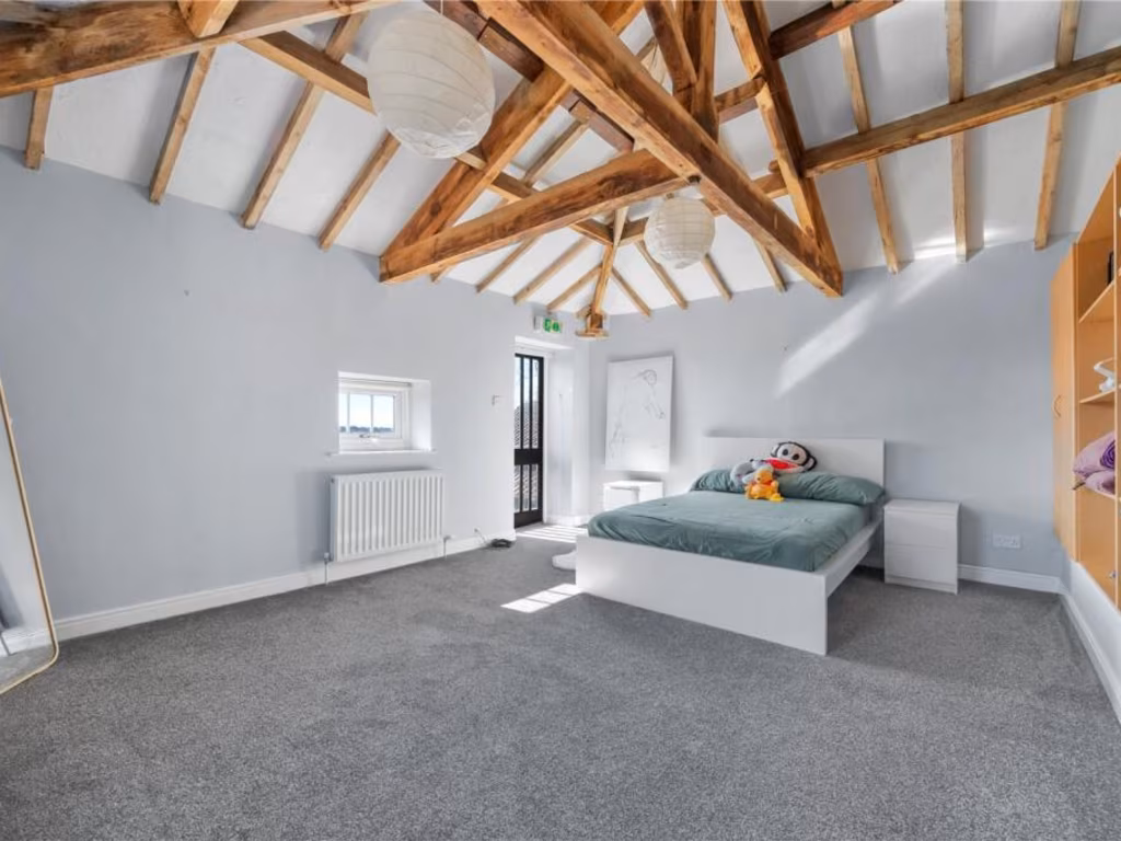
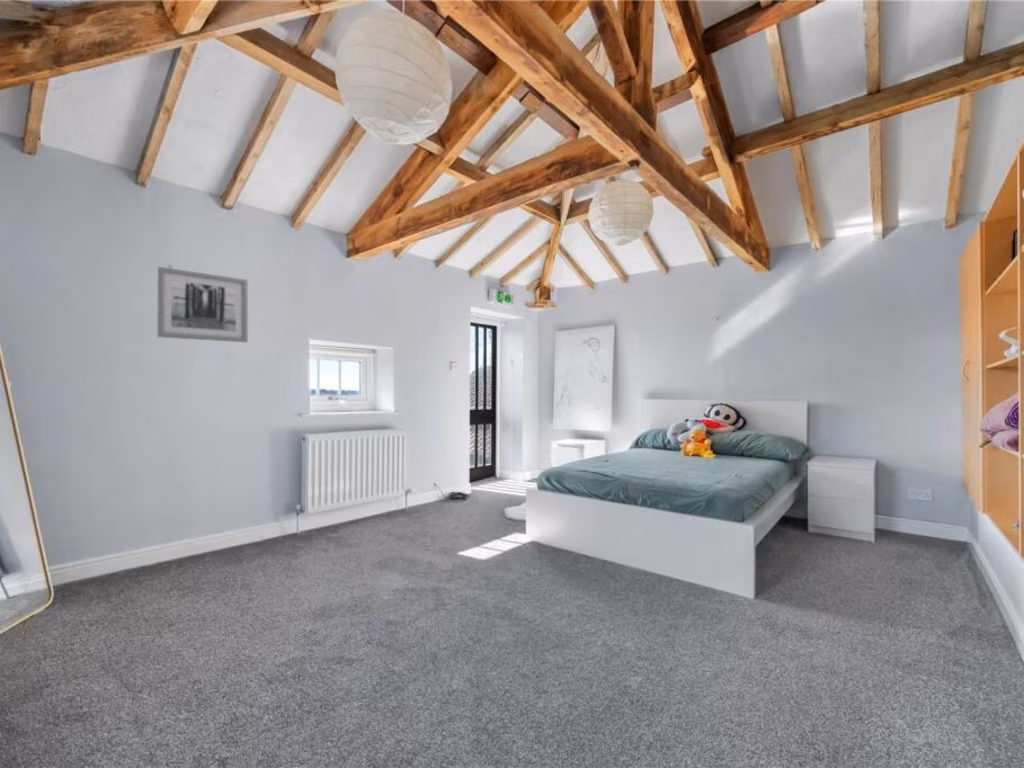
+ wall art [156,266,249,343]
